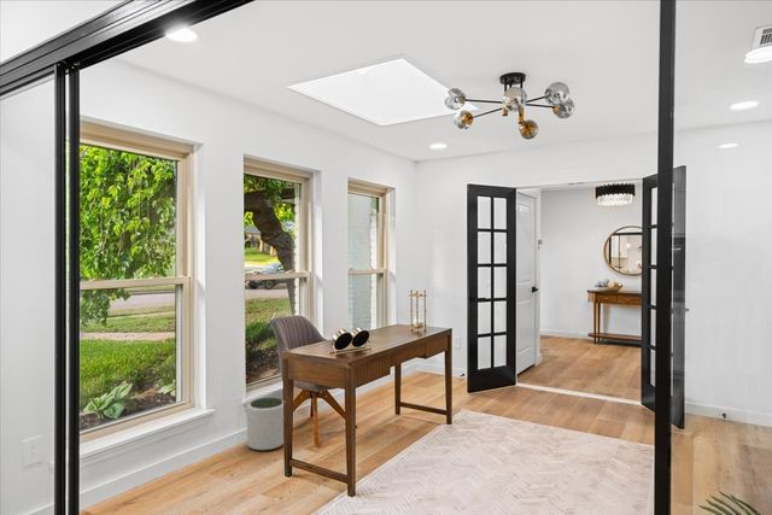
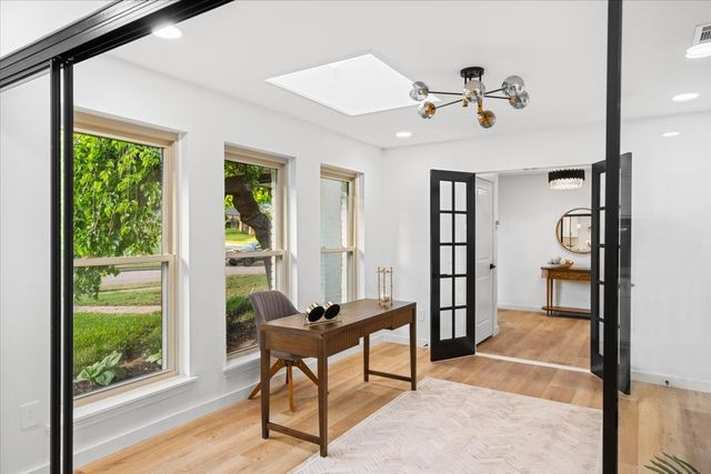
- plant pot [246,397,285,452]
